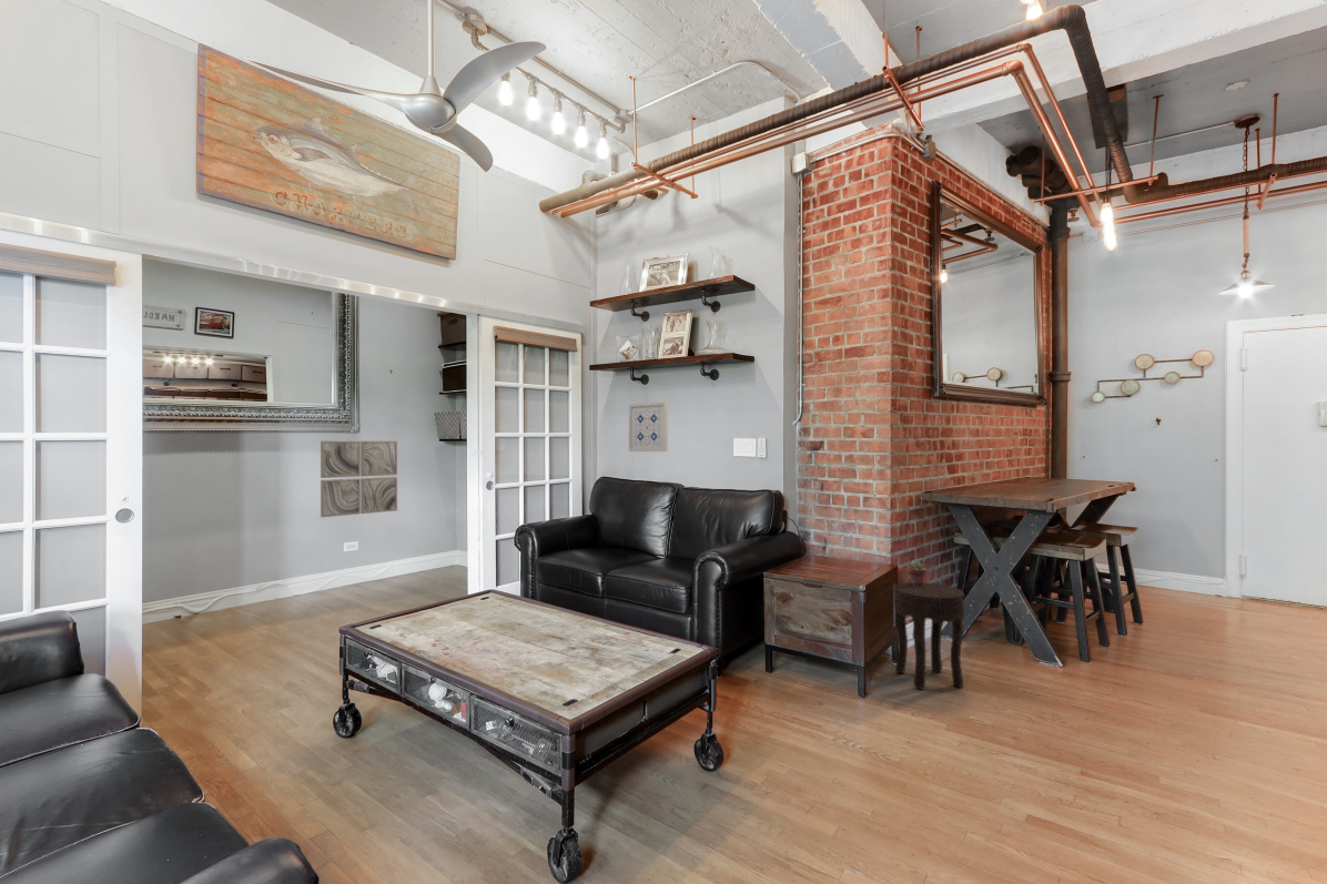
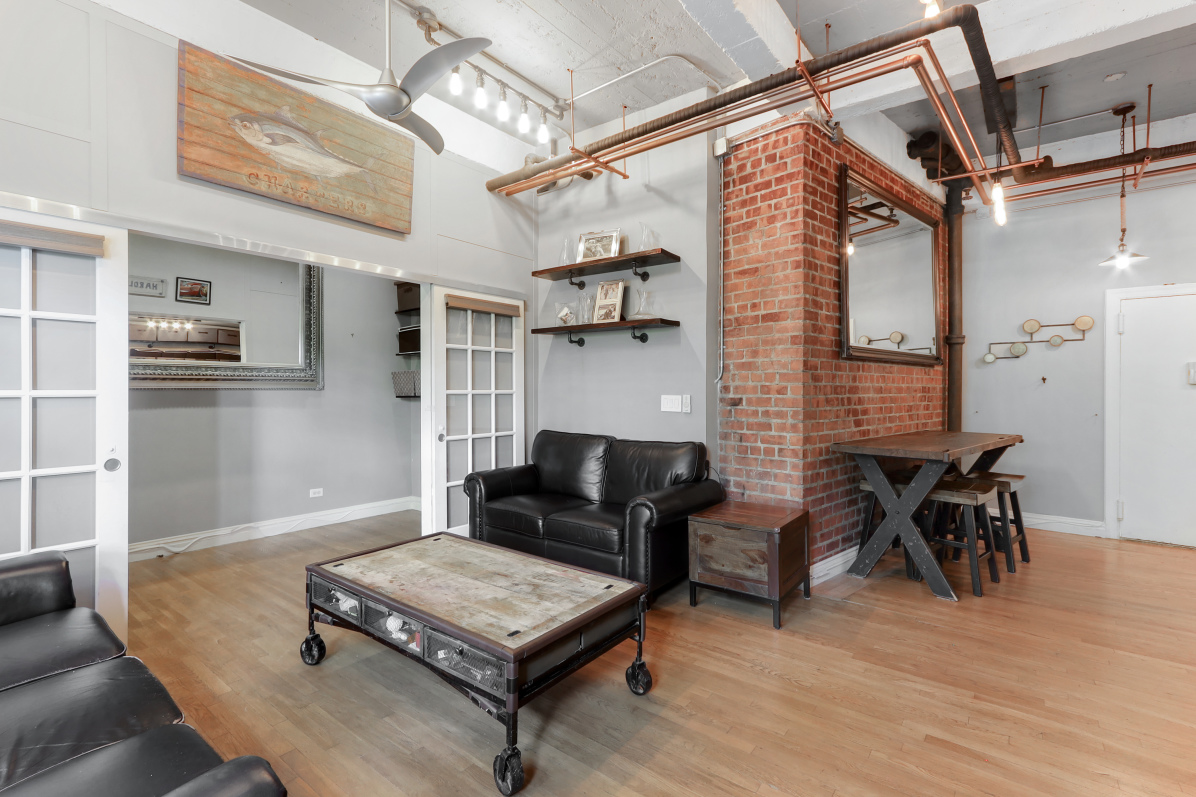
- wall art [320,440,398,518]
- potted succulent [906,560,928,586]
- side table [893,581,965,690]
- wall art [628,400,669,453]
